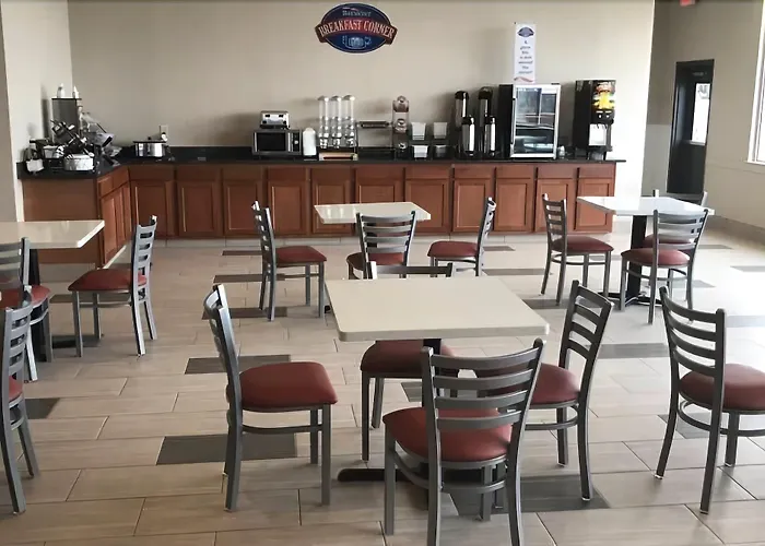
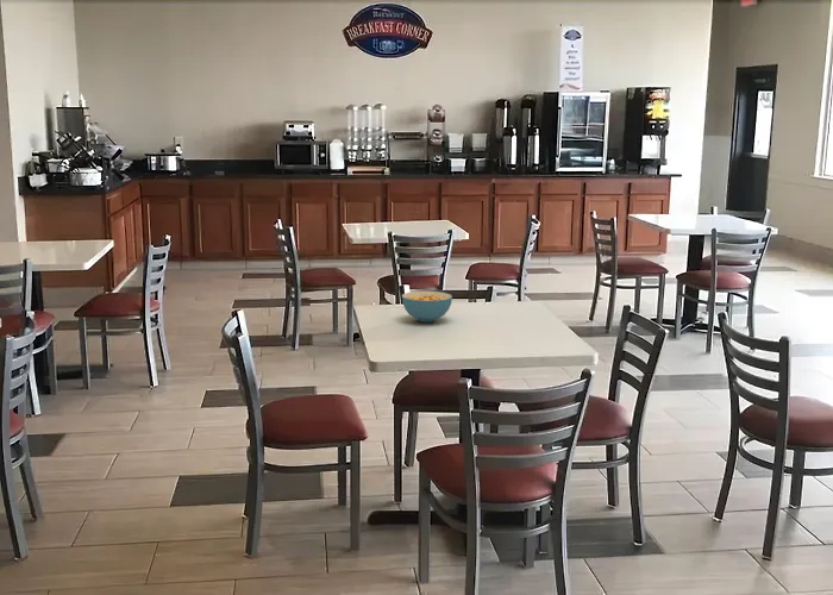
+ cereal bowl [401,290,453,324]
